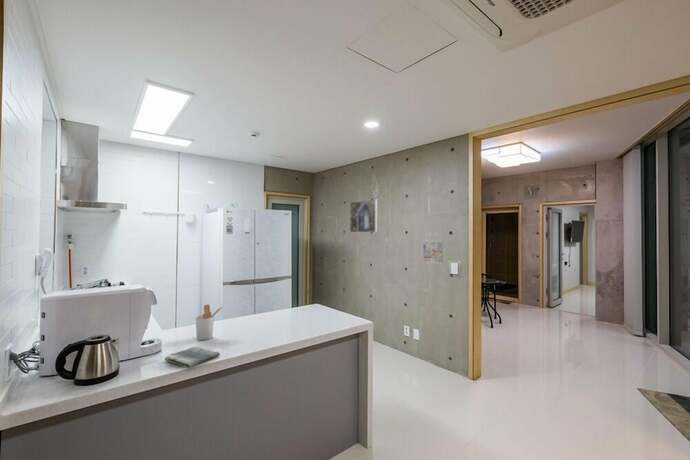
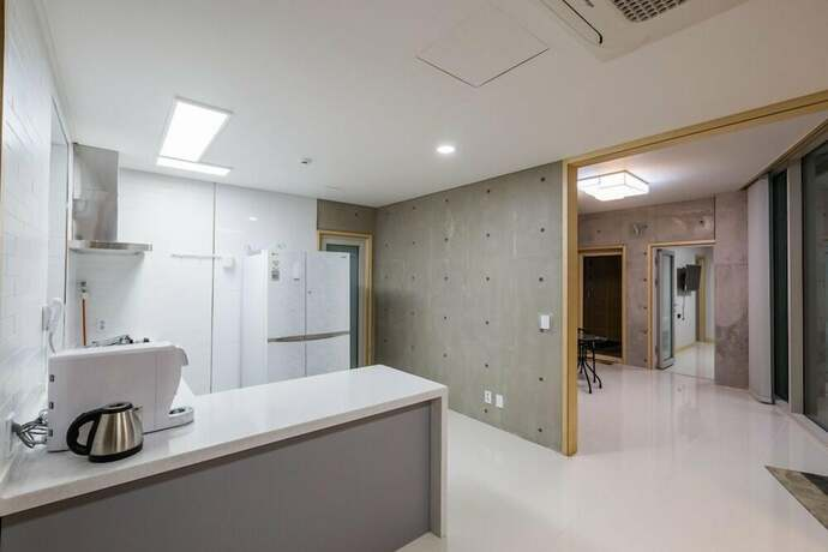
- utensil holder [195,303,224,341]
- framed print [349,198,378,233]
- dish towel [164,346,221,369]
- calendar [422,231,444,264]
